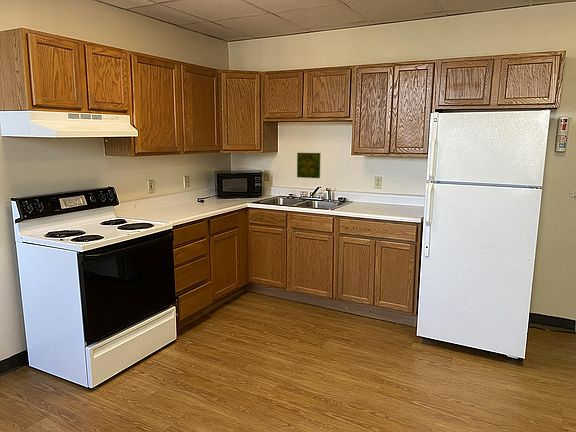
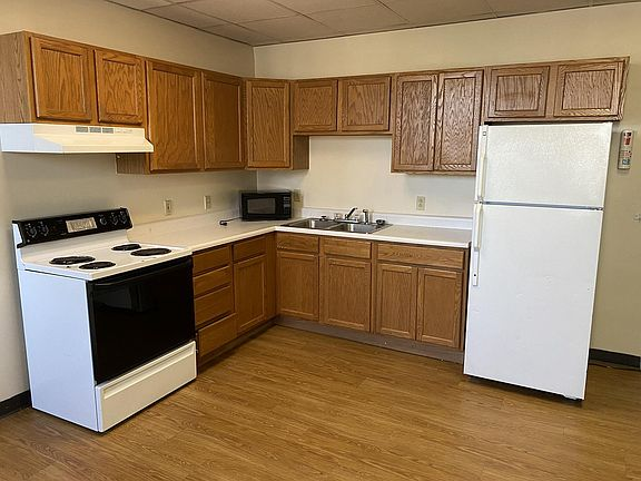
- decorative tile [296,152,322,179]
